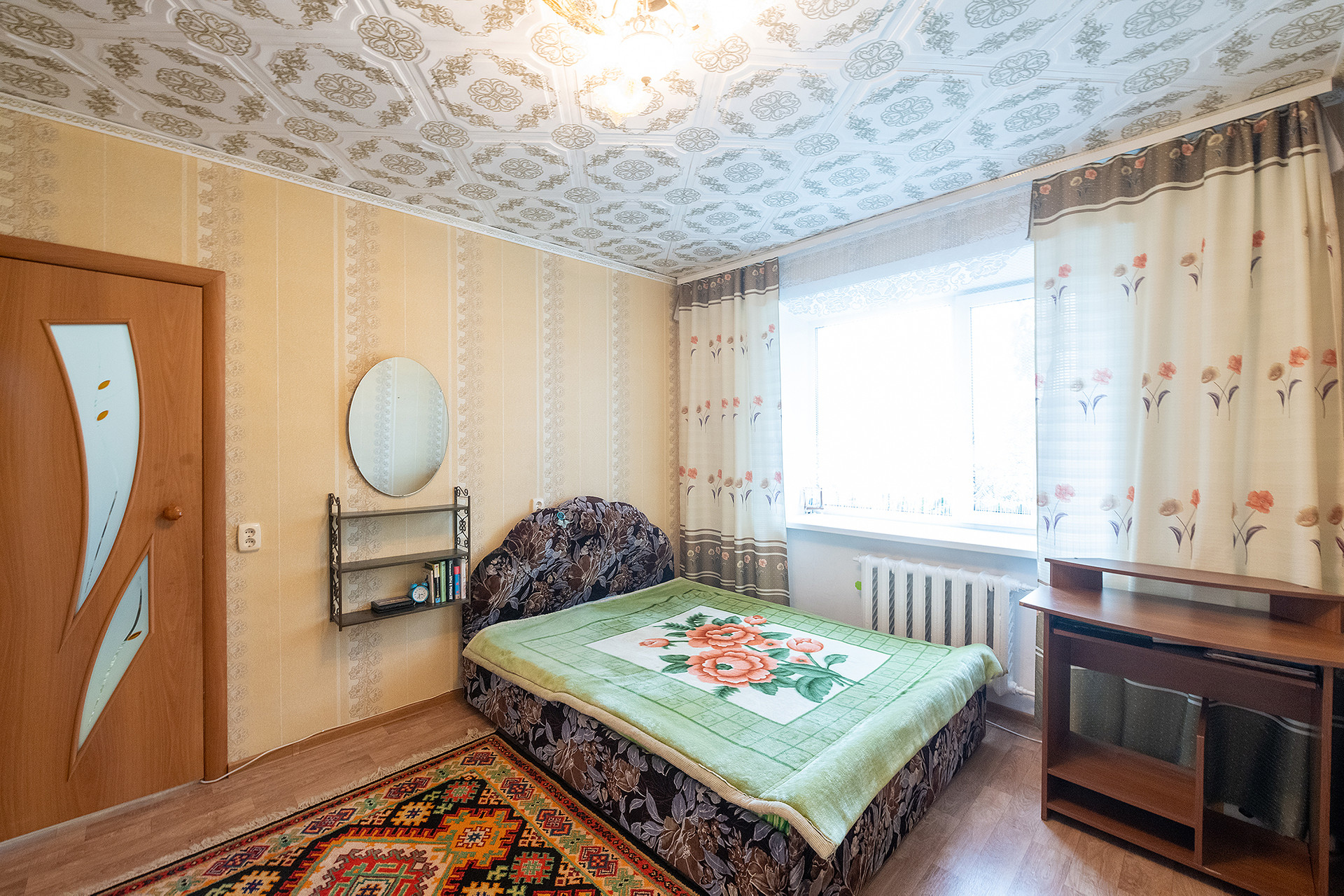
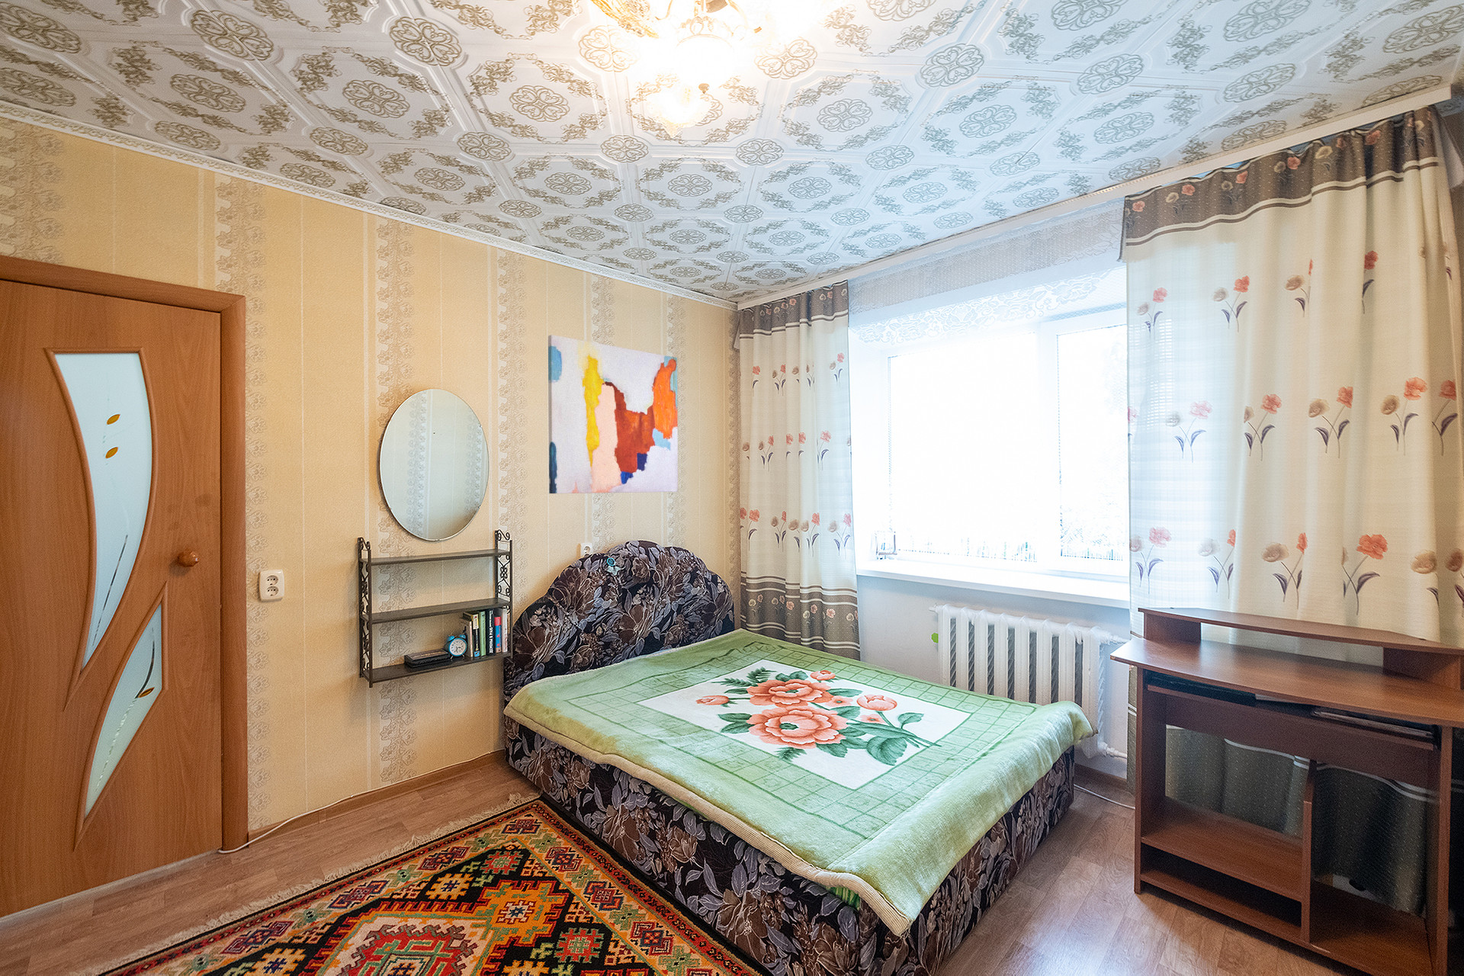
+ wall art [548,334,679,495]
